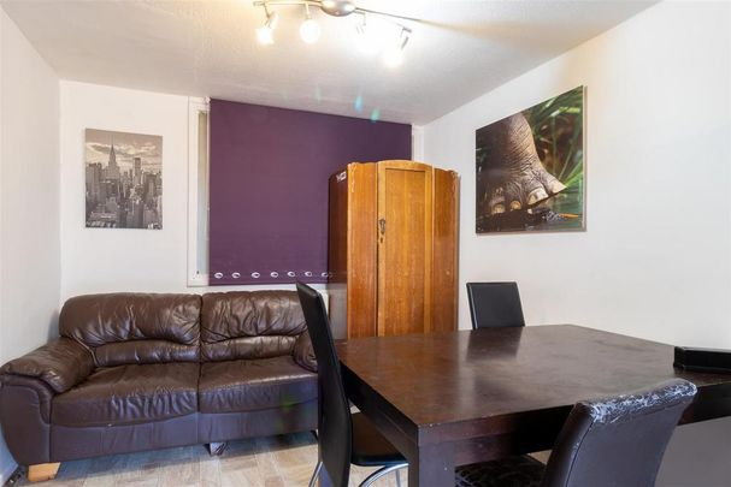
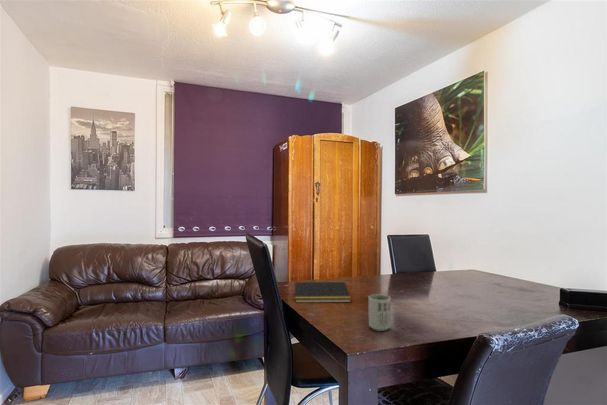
+ notepad [294,281,352,303]
+ cup [368,293,392,332]
